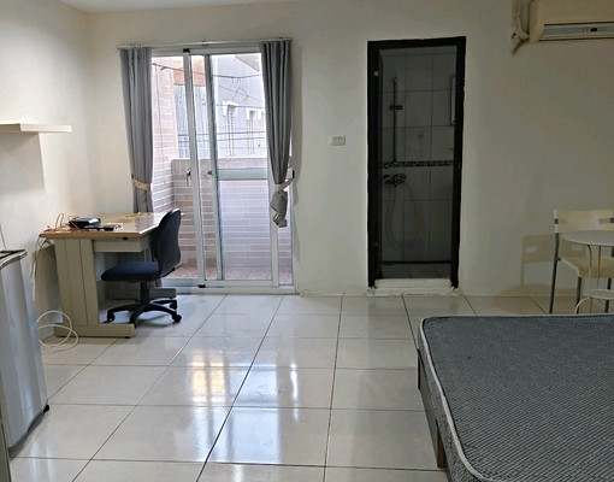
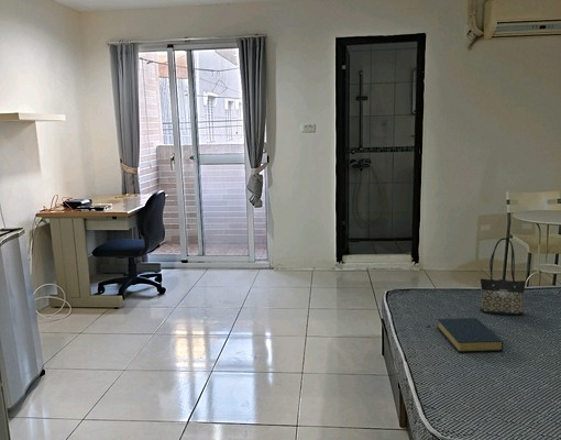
+ tote bag [480,238,527,317]
+ hardback book [436,317,504,353]
